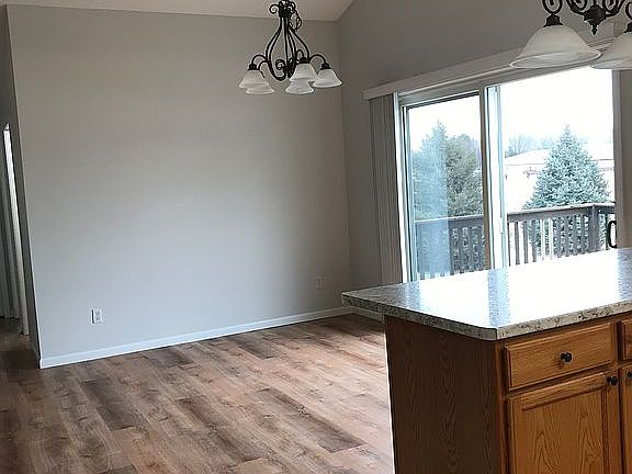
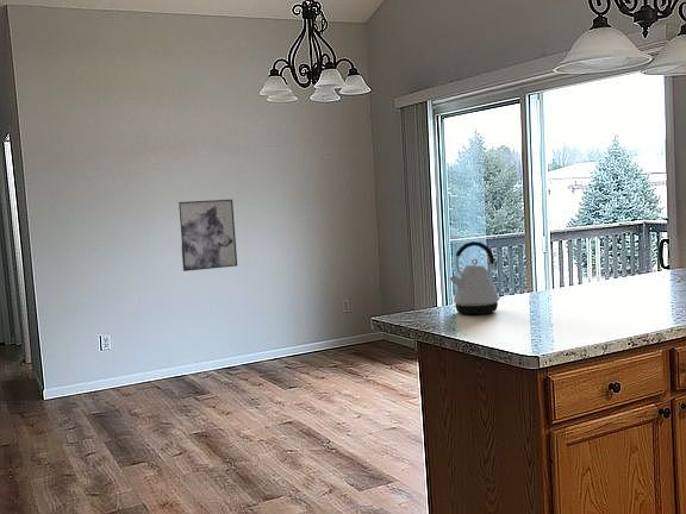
+ wall art [177,199,238,272]
+ kettle [449,240,500,315]
